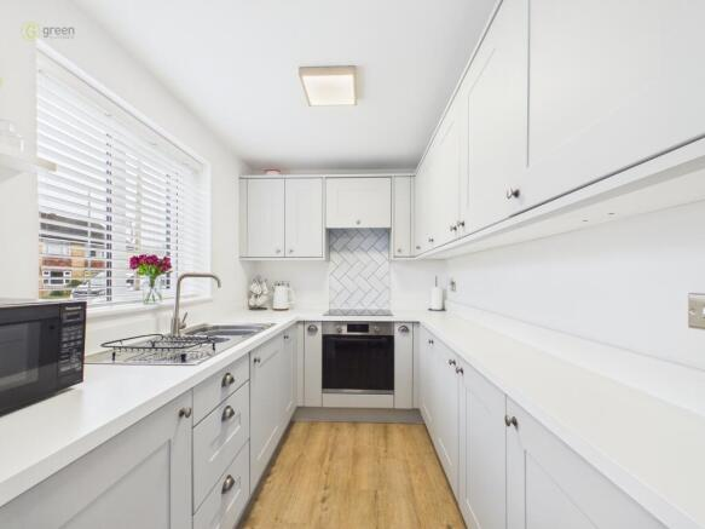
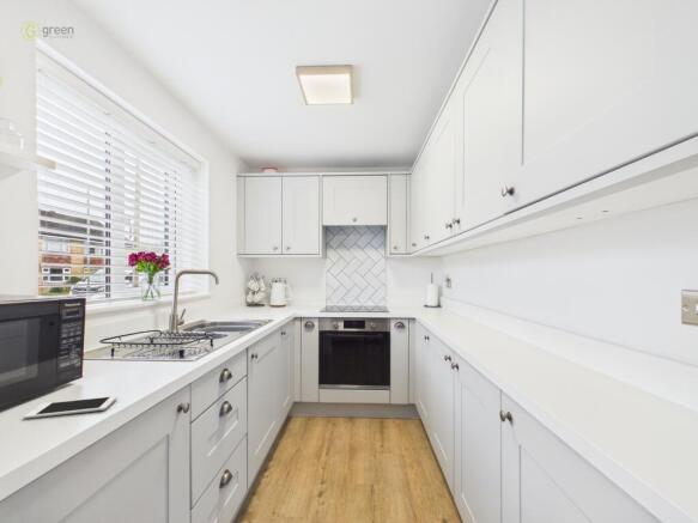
+ cell phone [23,395,119,420]
